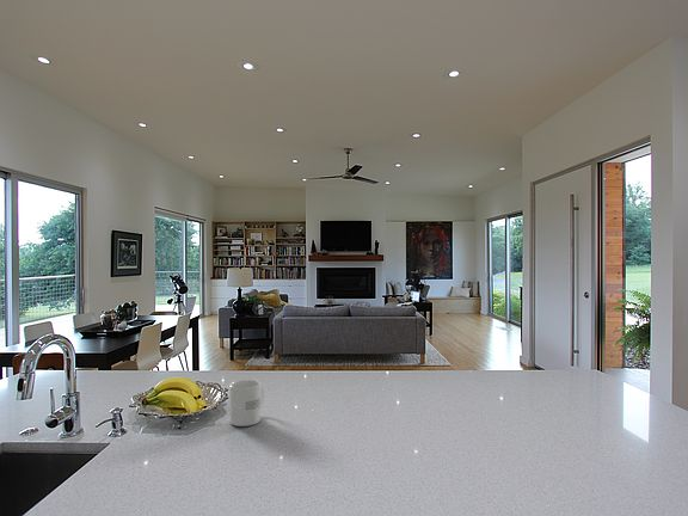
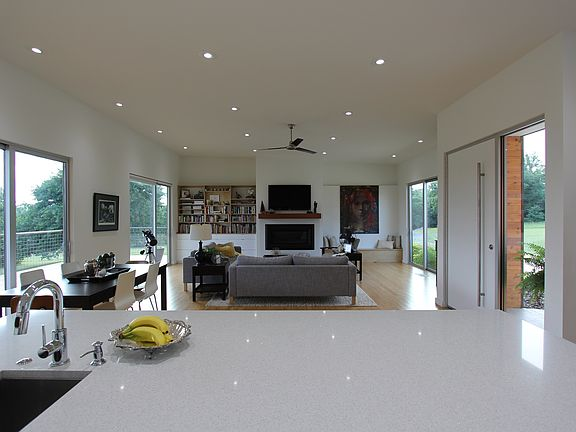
- mug [228,379,265,428]
